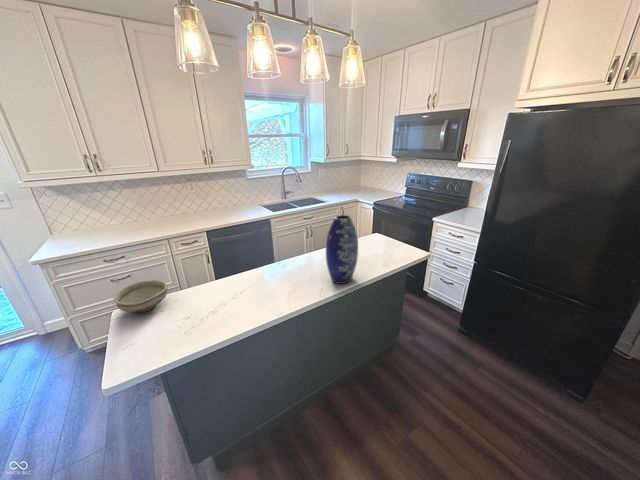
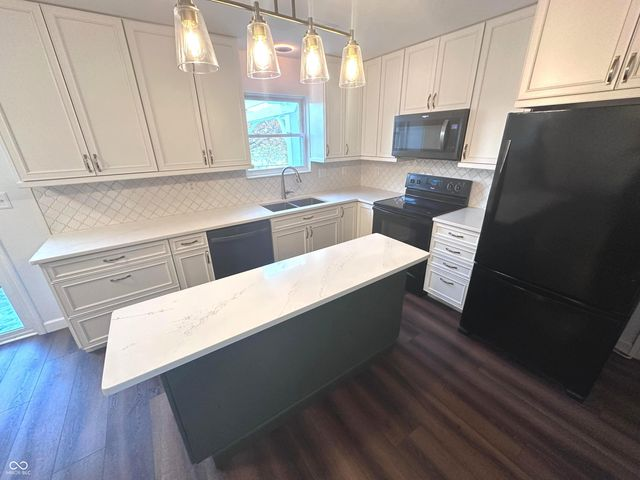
- vase [325,214,359,285]
- bowl [113,279,169,314]
